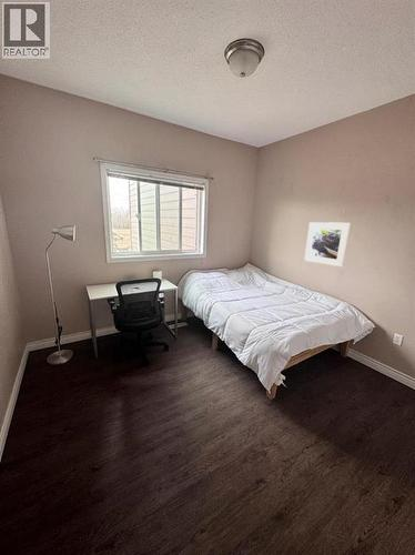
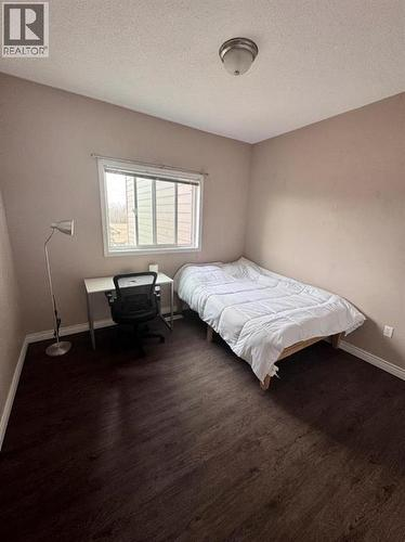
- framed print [303,221,352,268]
